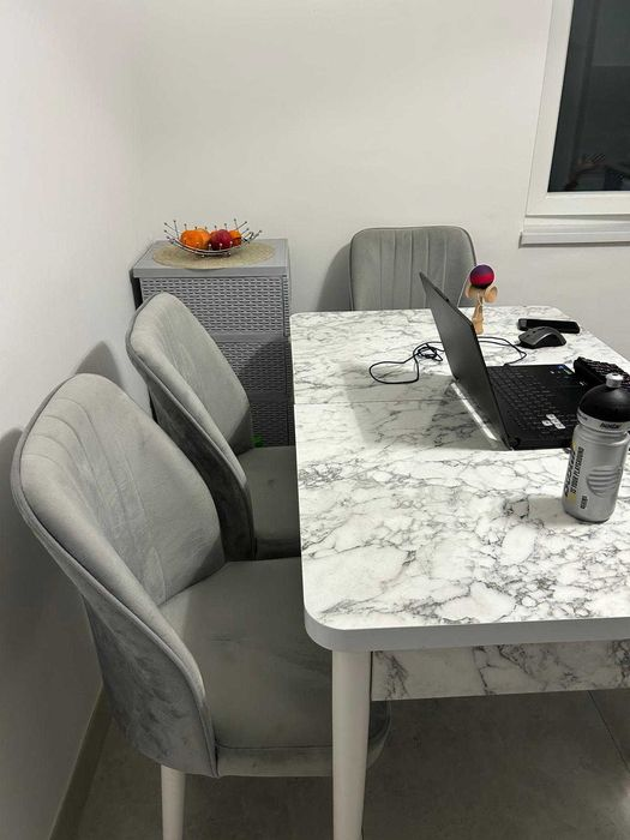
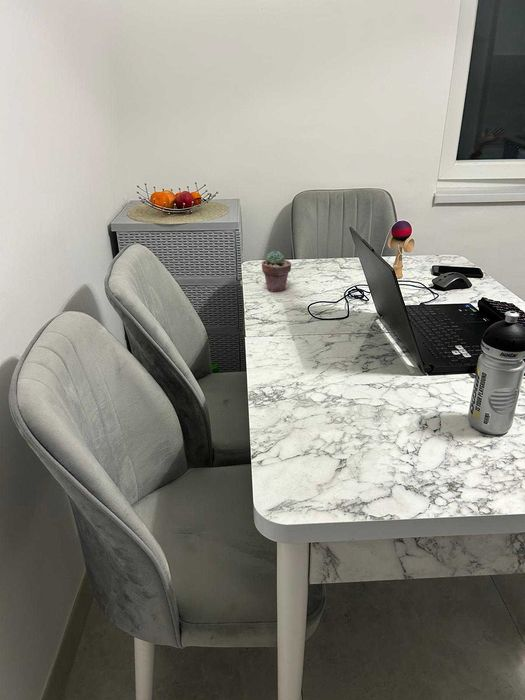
+ potted succulent [261,250,292,293]
